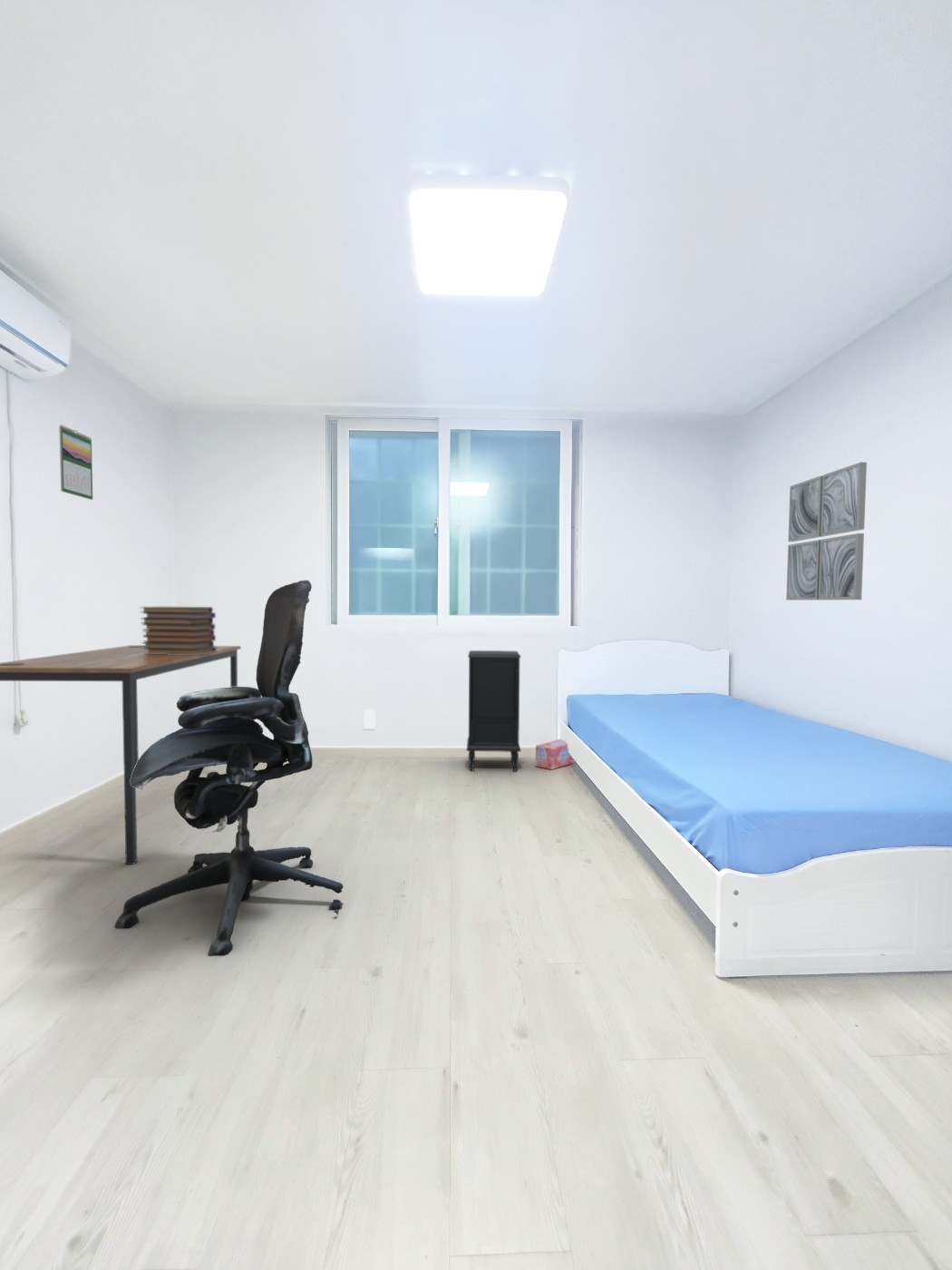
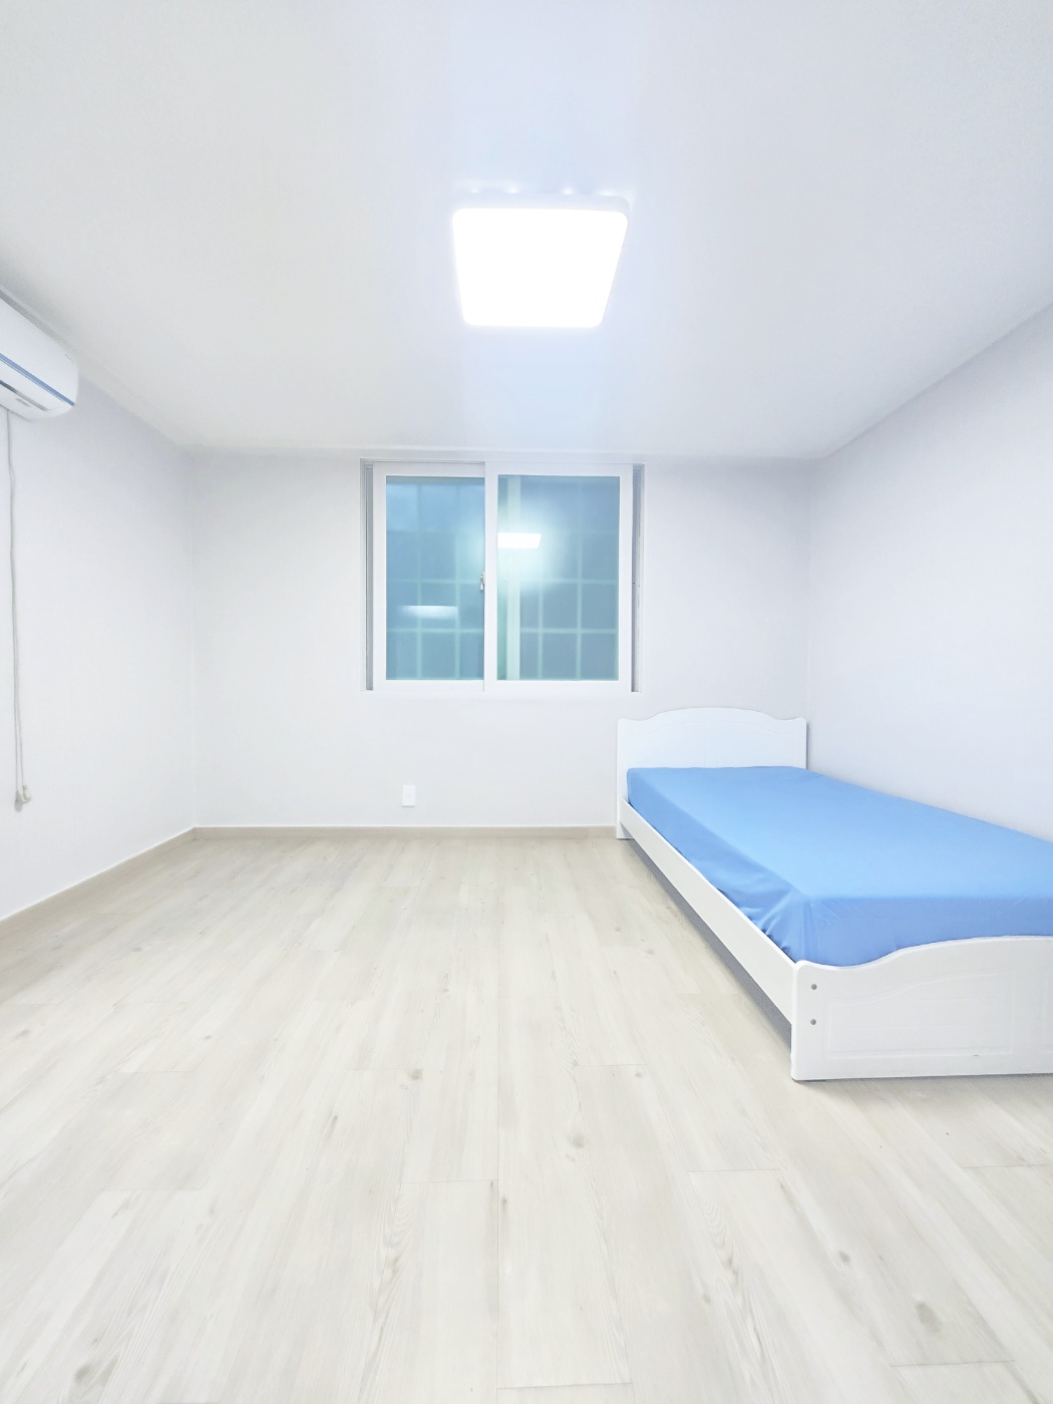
- nightstand [466,650,522,773]
- book stack [140,606,217,655]
- box [534,738,577,771]
- wall art [785,461,868,601]
- office chair [114,580,345,957]
- calendar [58,424,93,501]
- desk [0,644,242,865]
